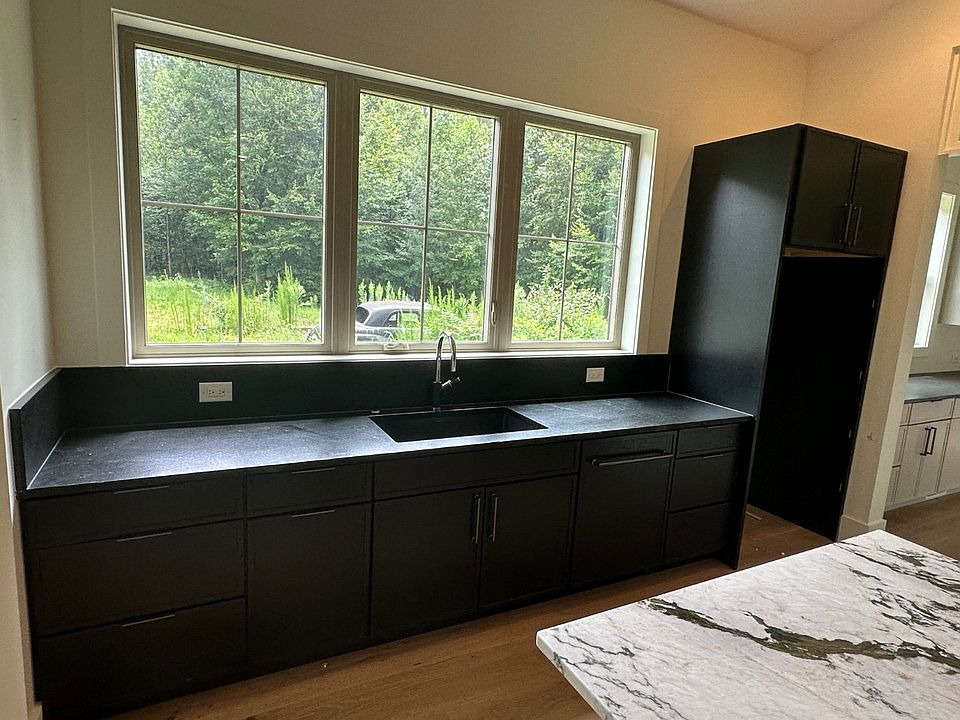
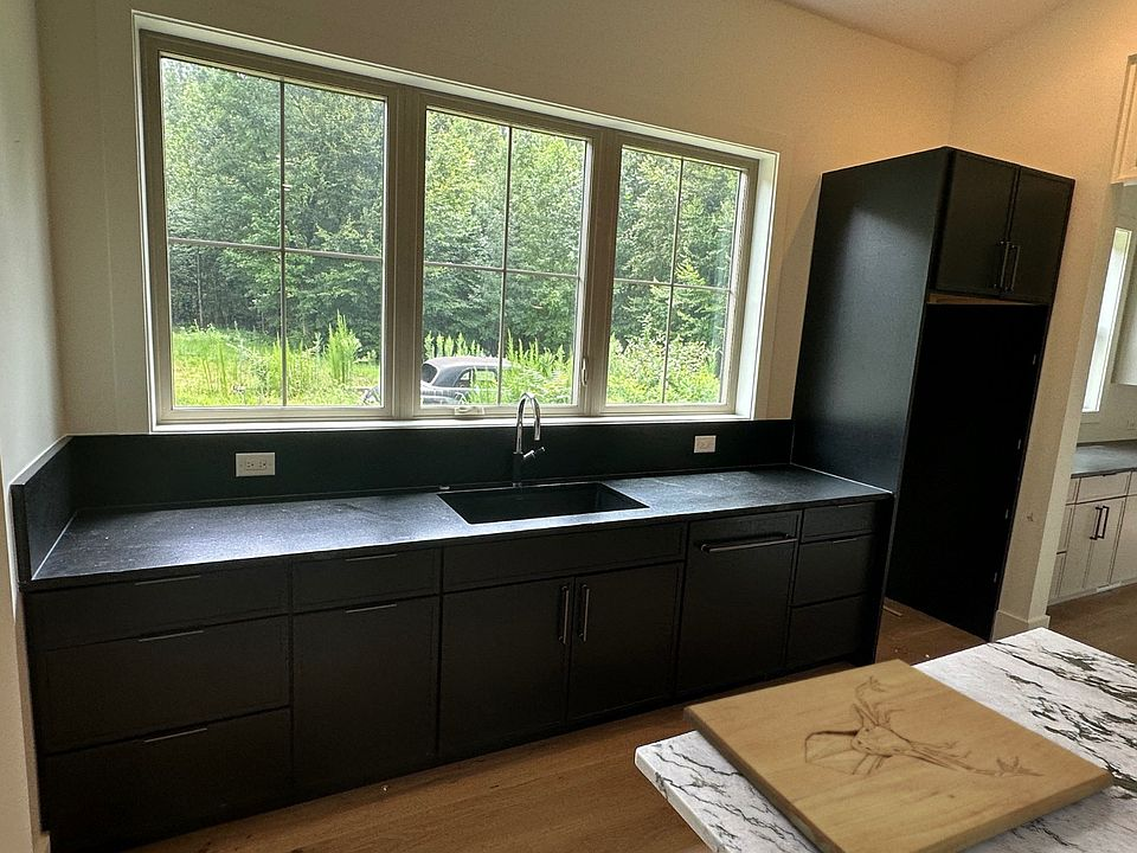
+ cutting board [682,658,1114,853]
